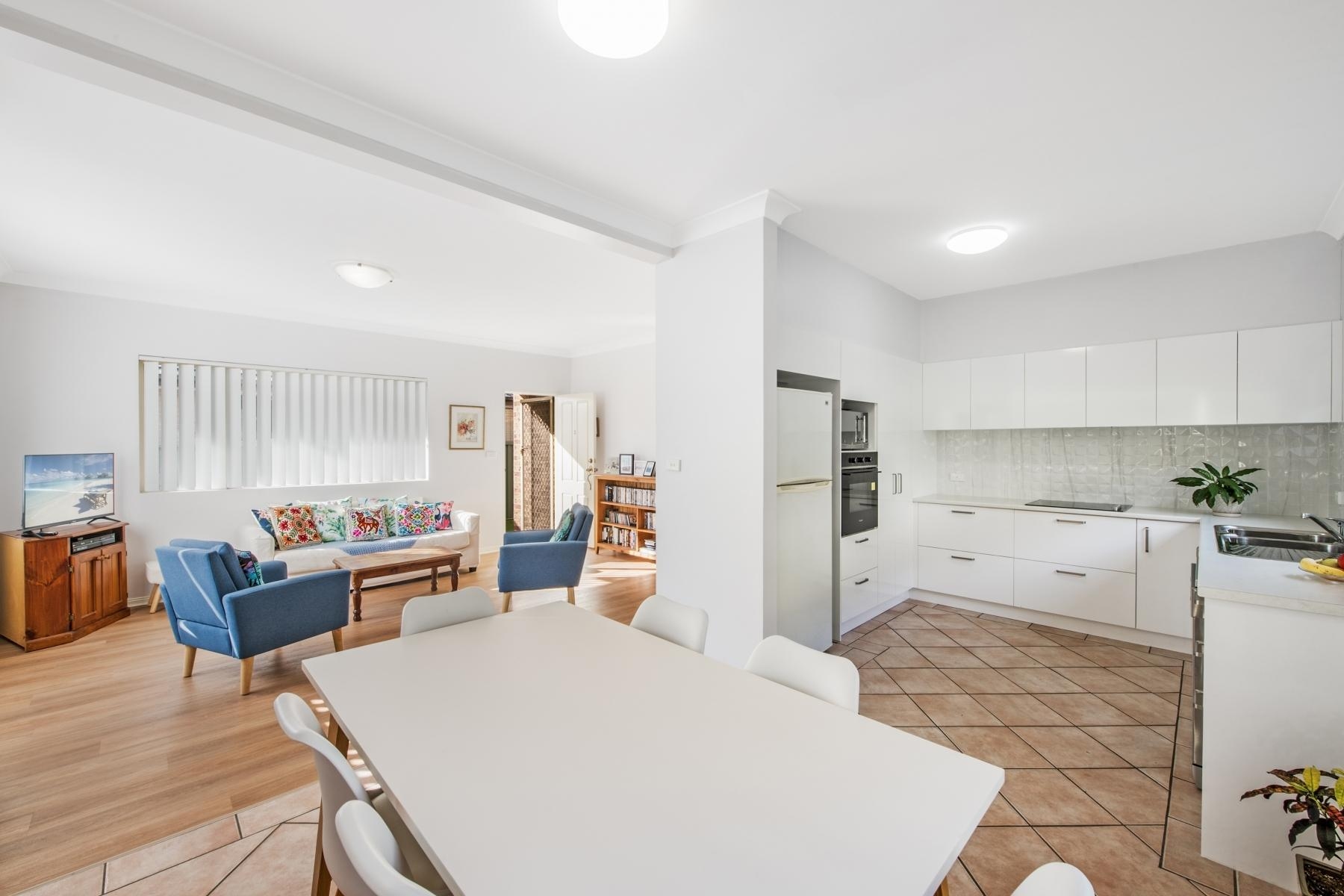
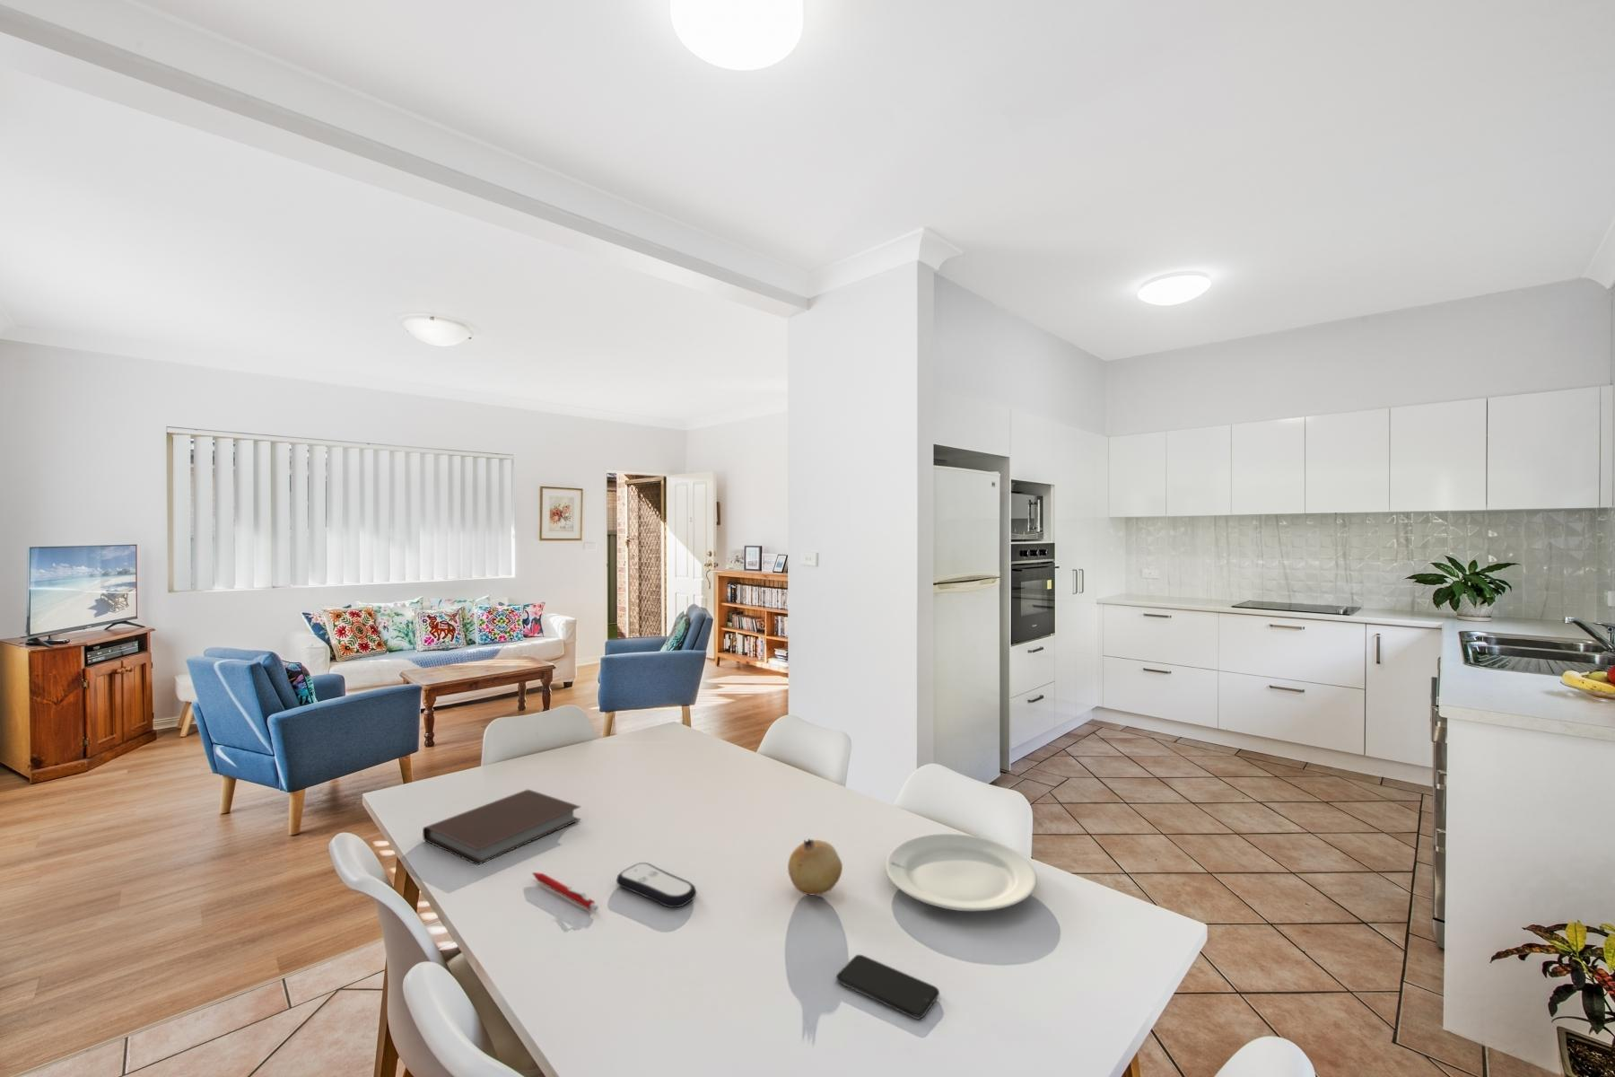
+ notebook [422,789,582,867]
+ smartphone [835,954,941,1021]
+ pen [531,871,600,911]
+ fruit [787,838,844,895]
+ chinaware [884,833,1038,912]
+ remote control [615,862,697,909]
